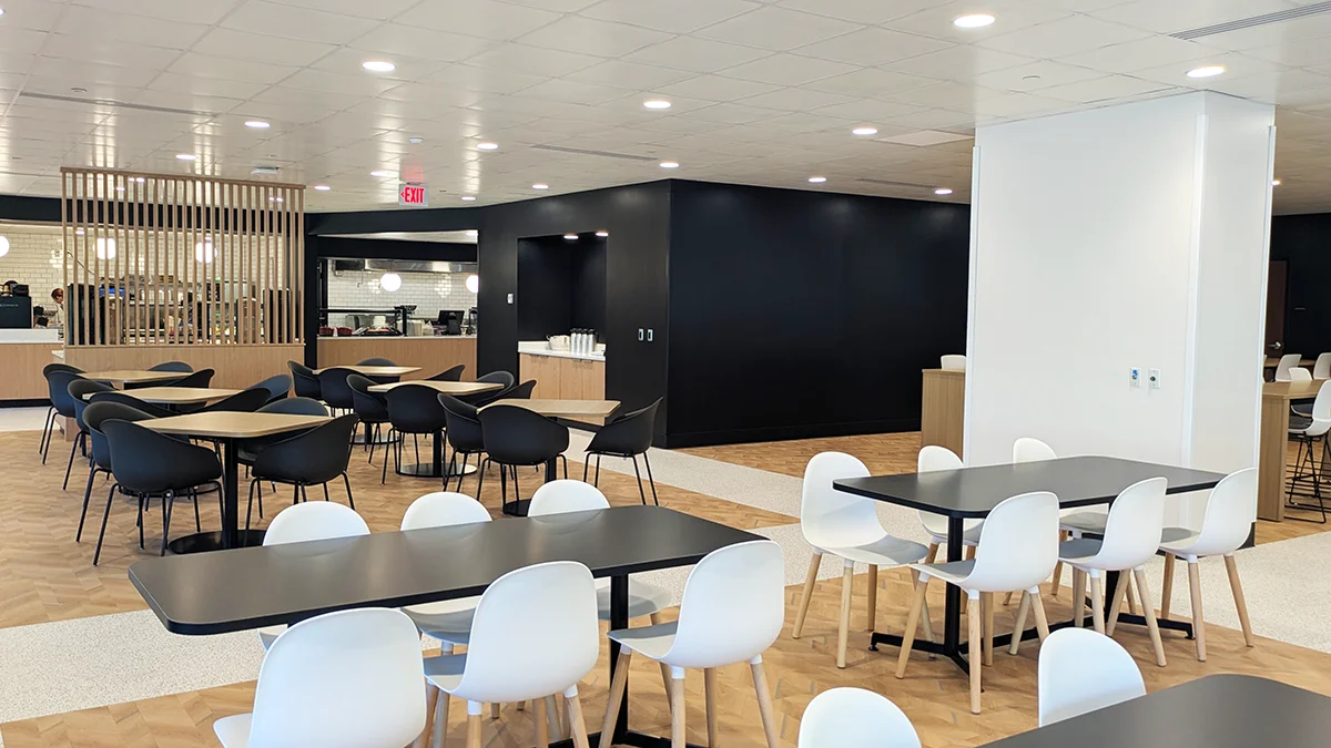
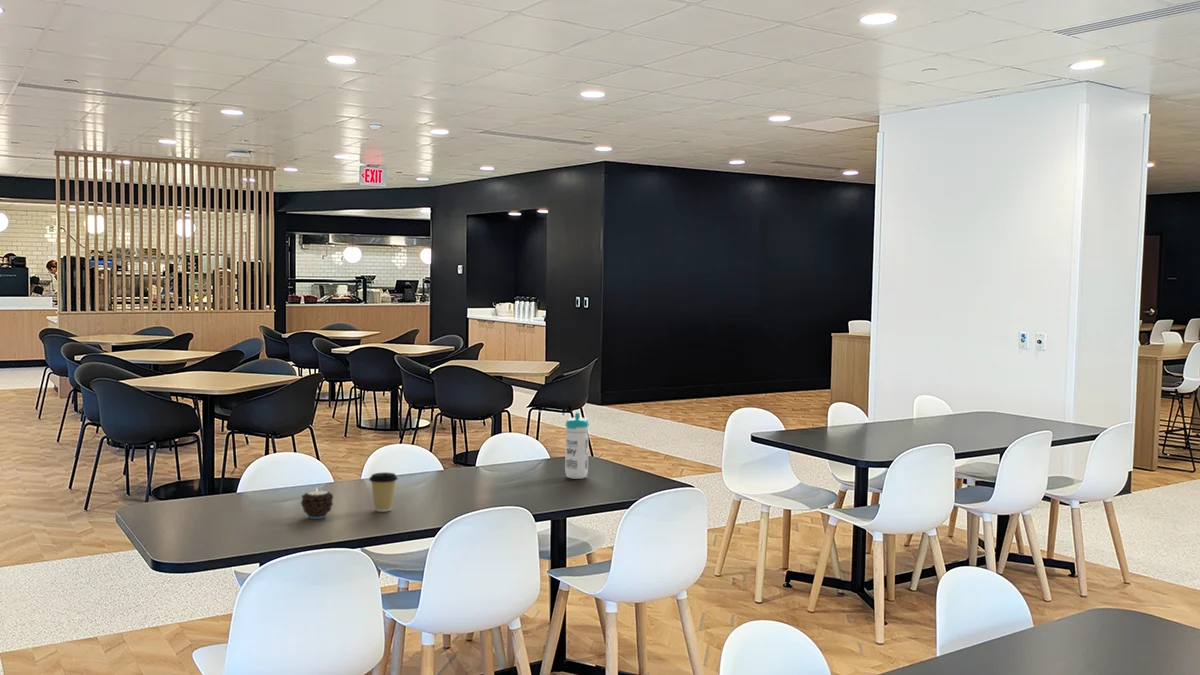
+ coffee cup [368,471,399,513]
+ candle [300,488,334,520]
+ water bottle [564,411,590,480]
